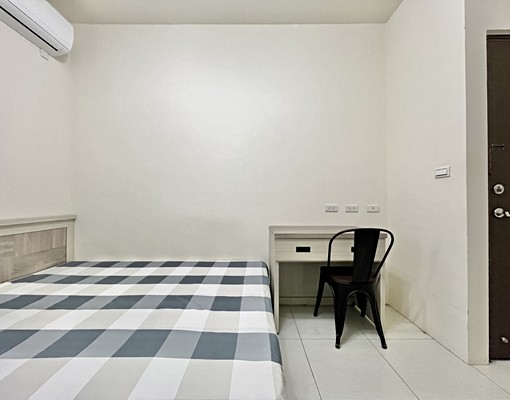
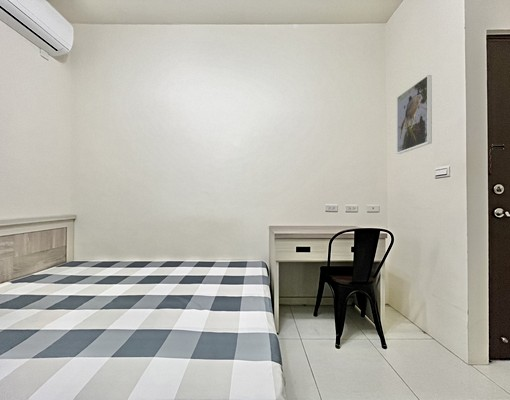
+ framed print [396,74,433,155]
